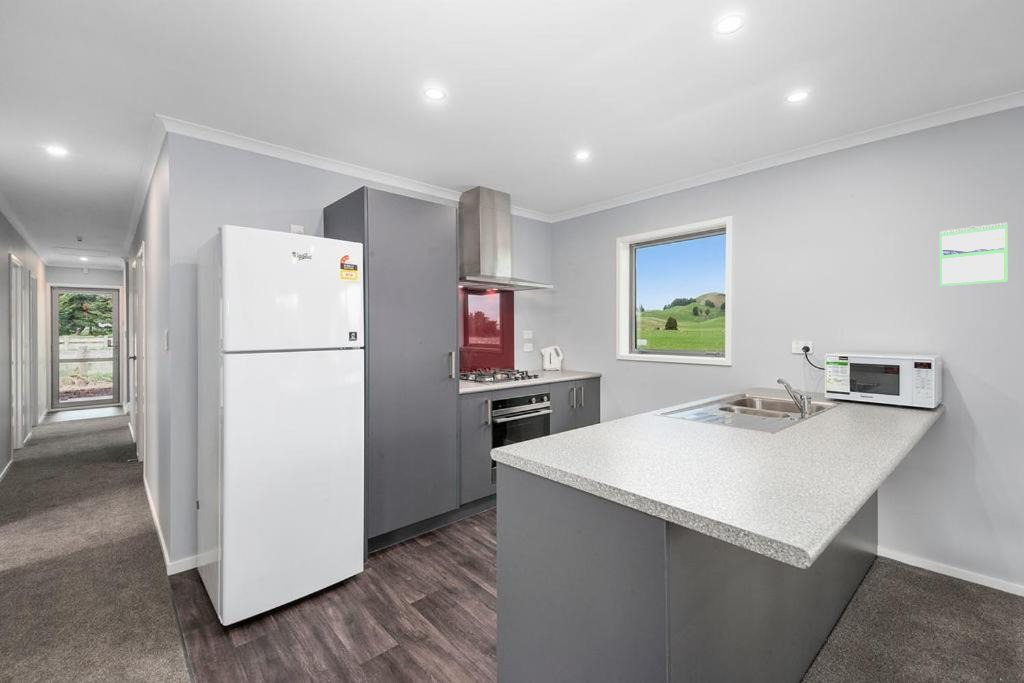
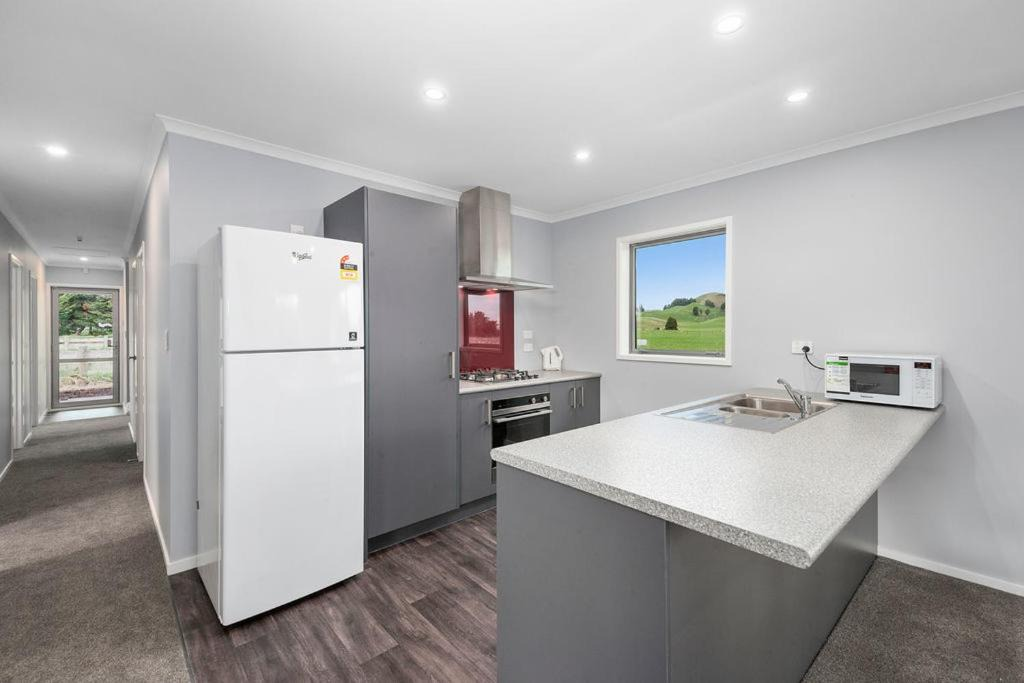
- calendar [939,222,1008,287]
